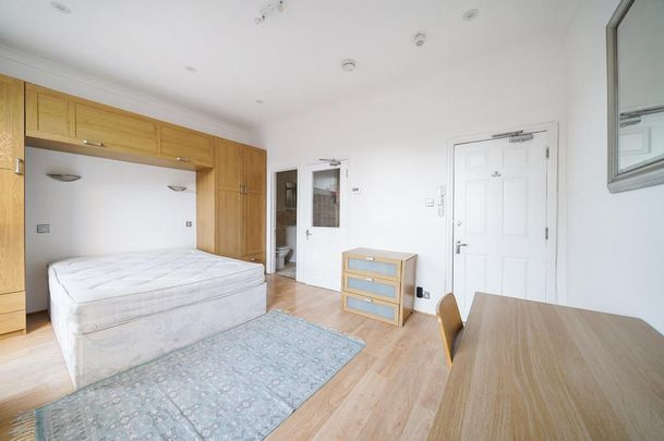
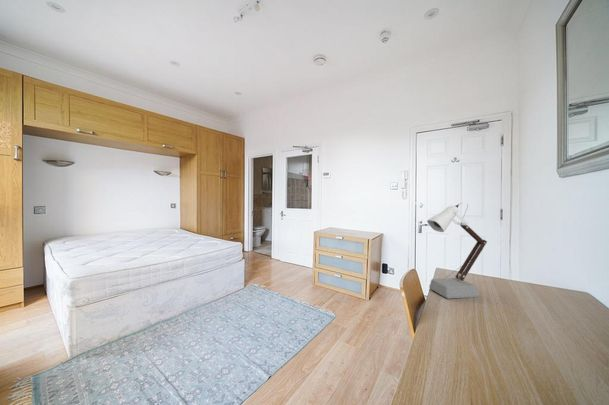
+ desk lamp [426,202,488,300]
